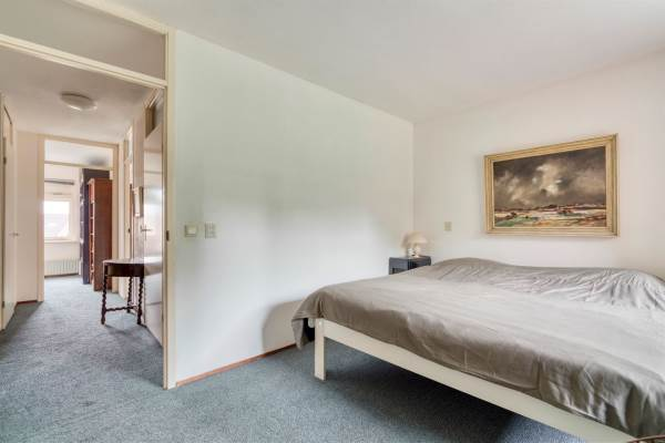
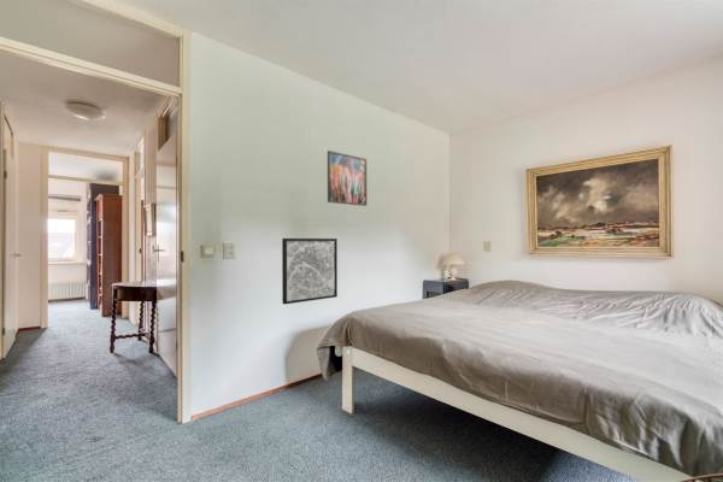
+ wall art [281,237,339,305]
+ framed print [327,149,368,207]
